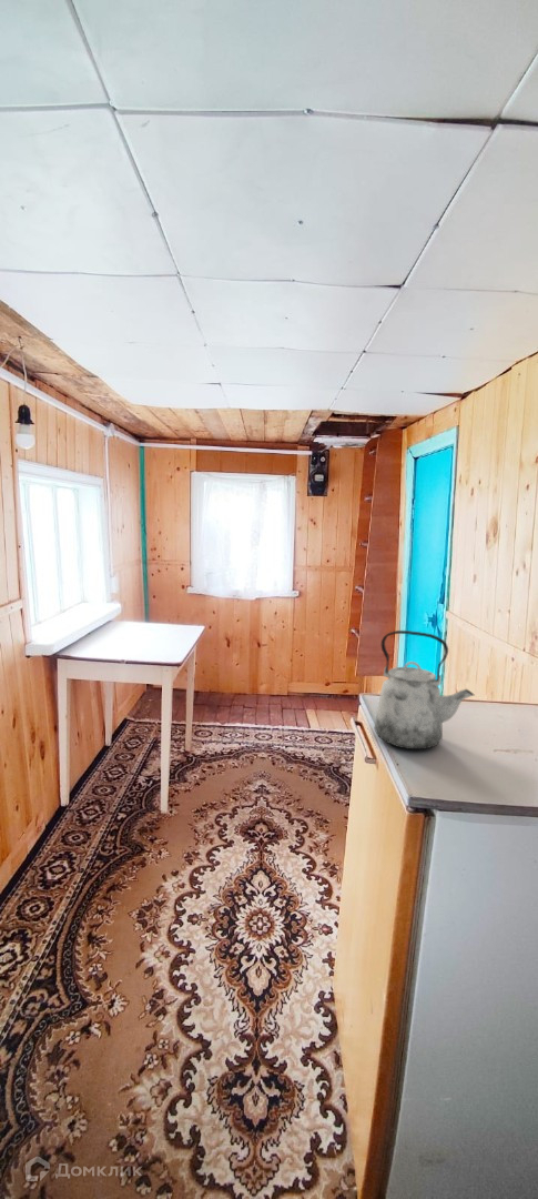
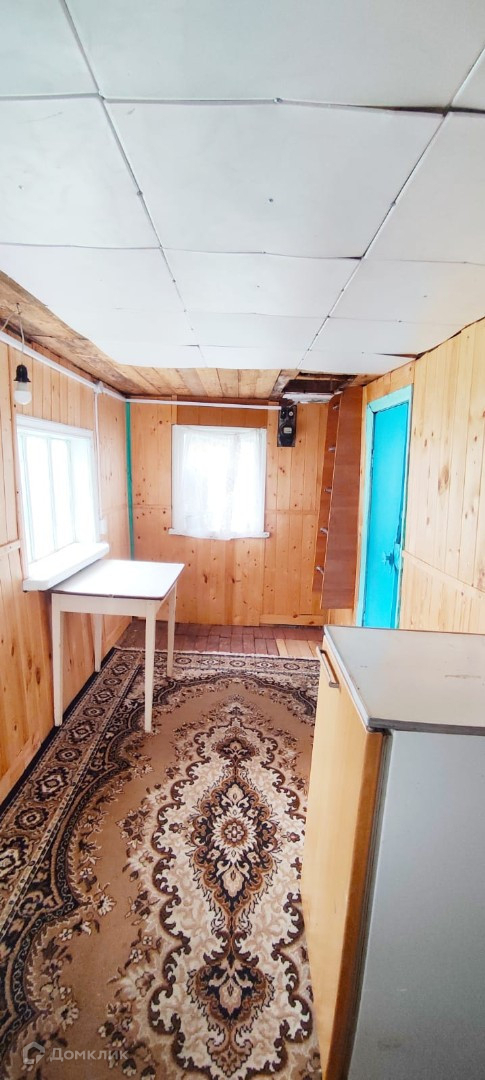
- kettle [374,629,475,750]
